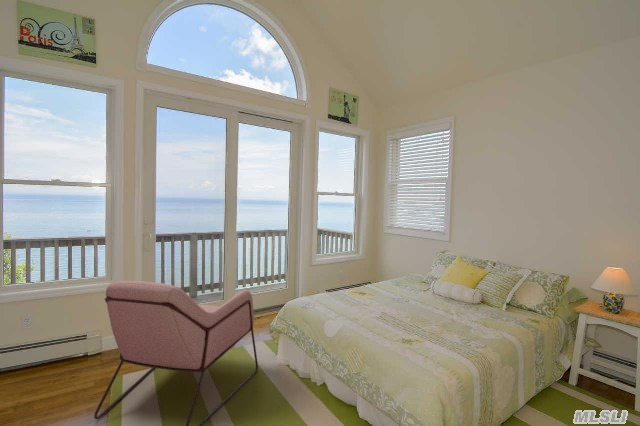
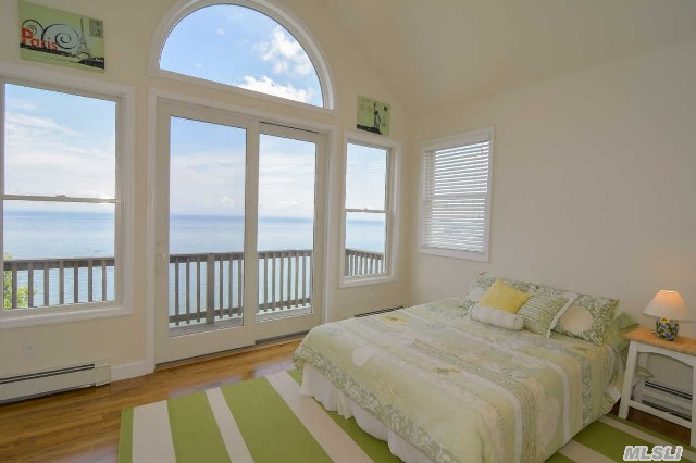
- armchair [93,280,259,426]
